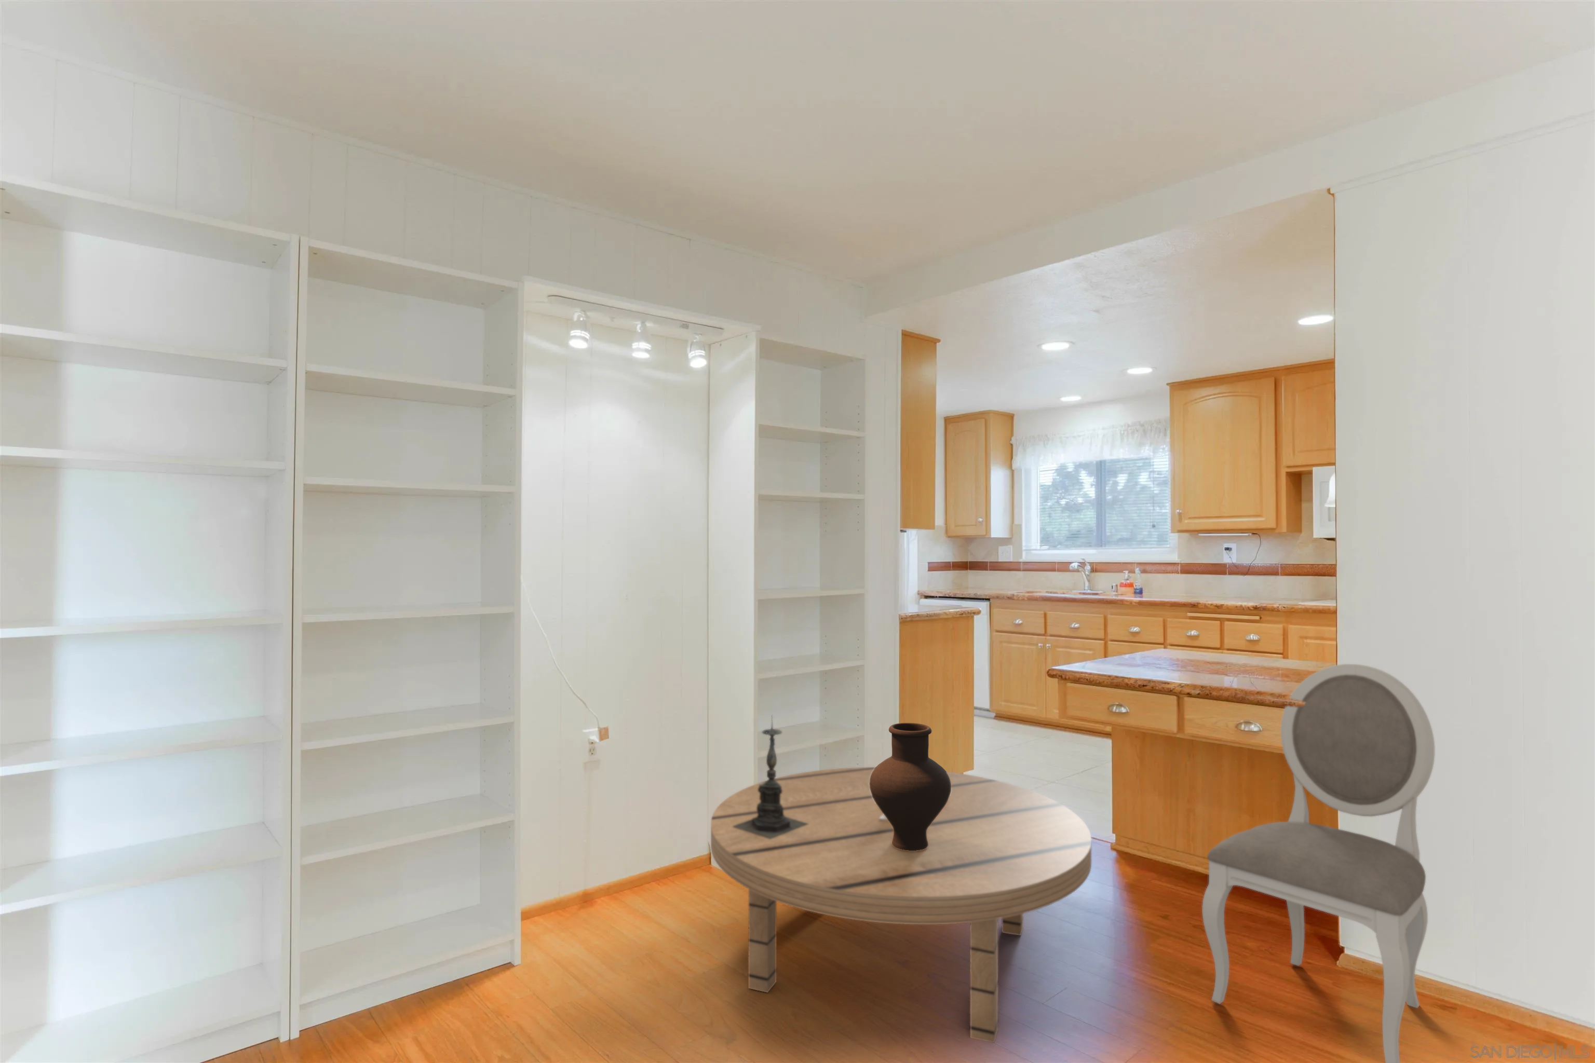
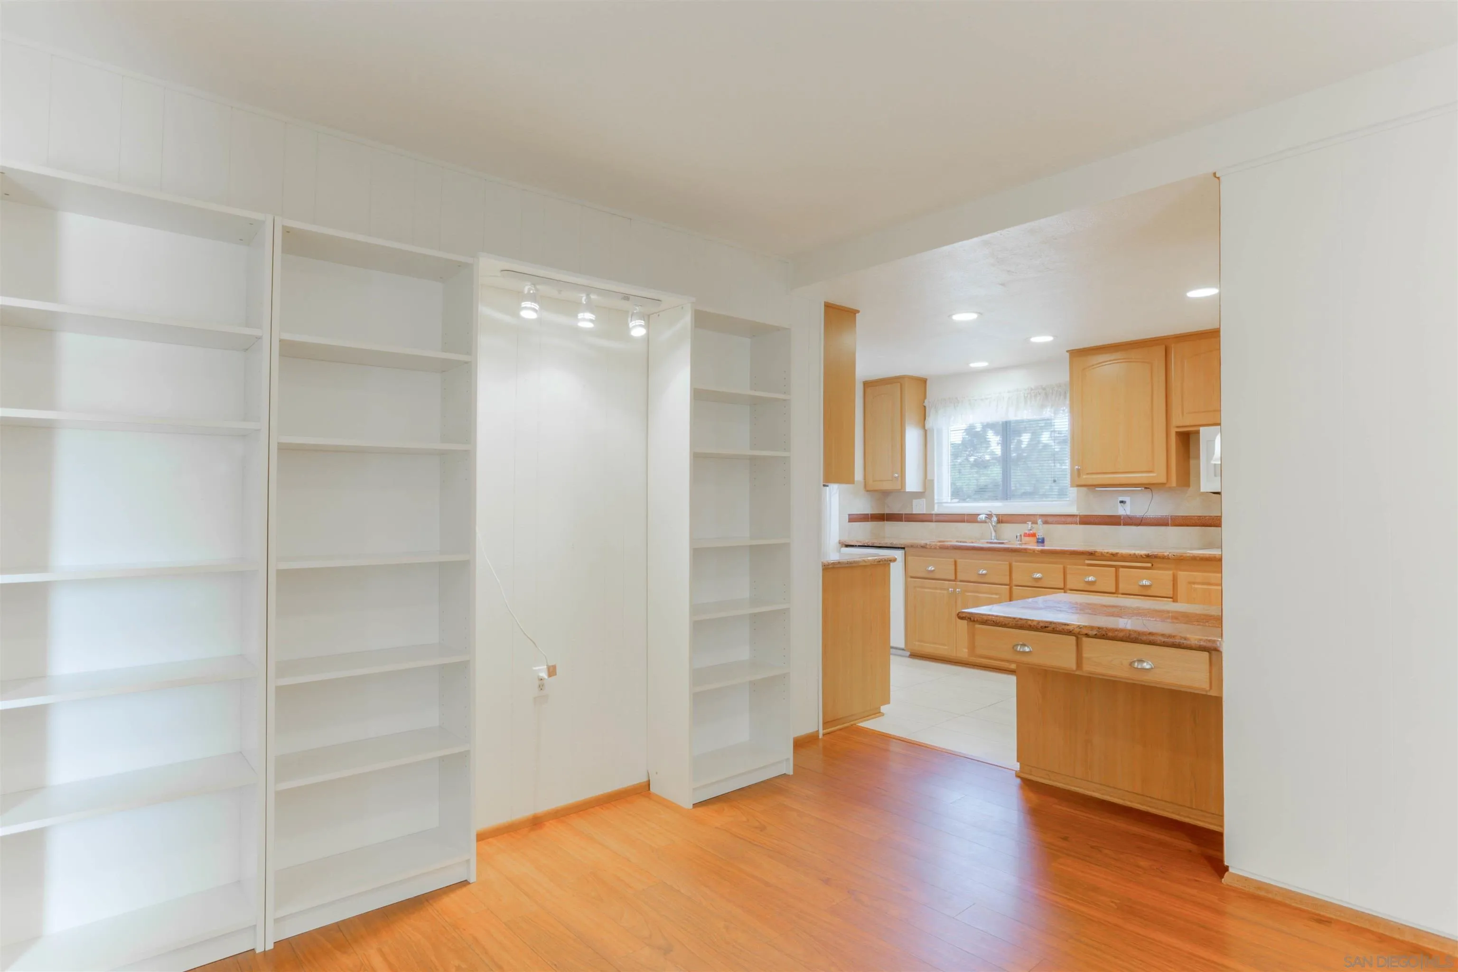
- vase [869,723,952,851]
- dining chair [1201,663,1435,1063]
- candle holder [732,714,809,839]
- dining table [710,766,1092,1043]
